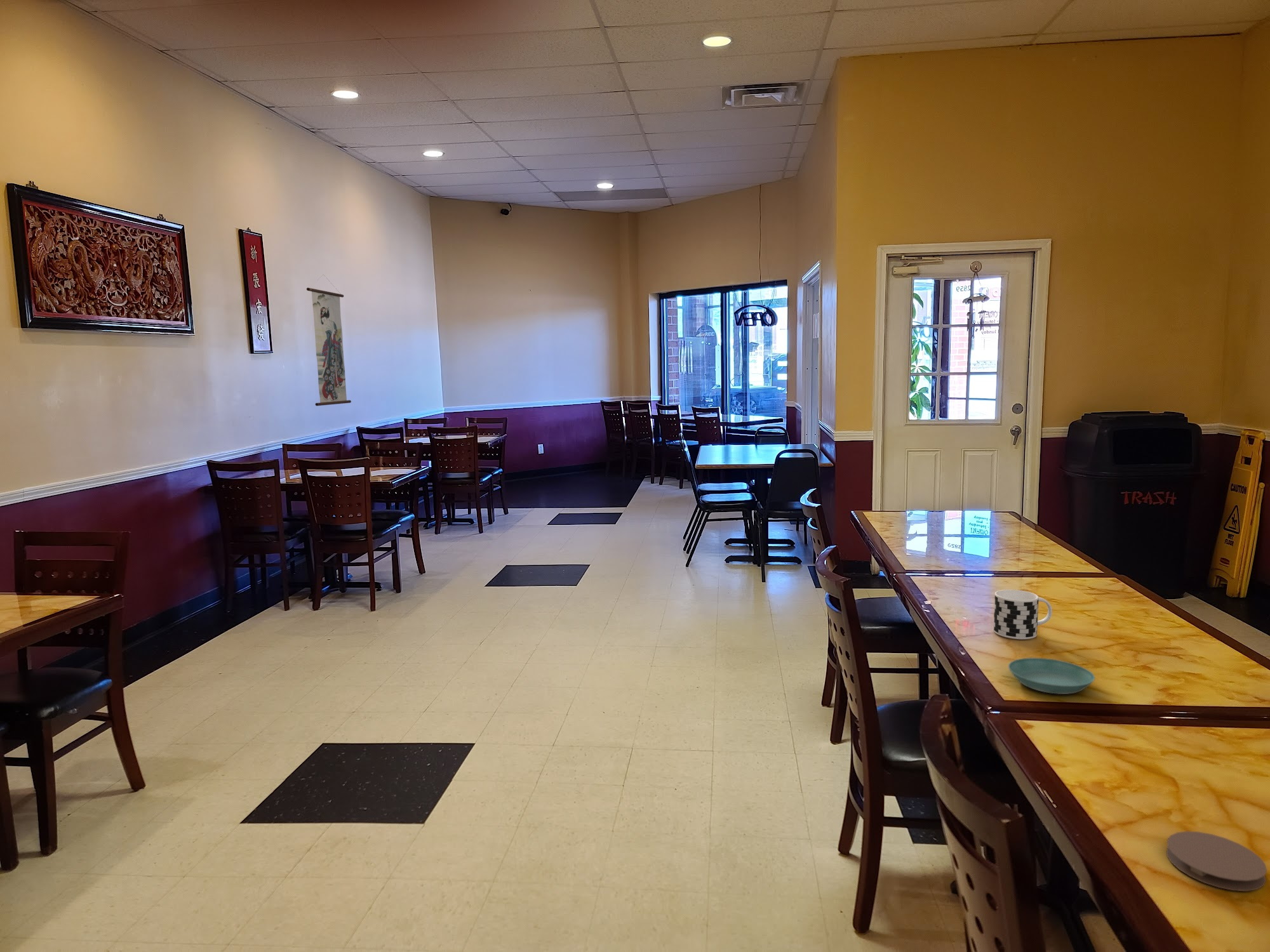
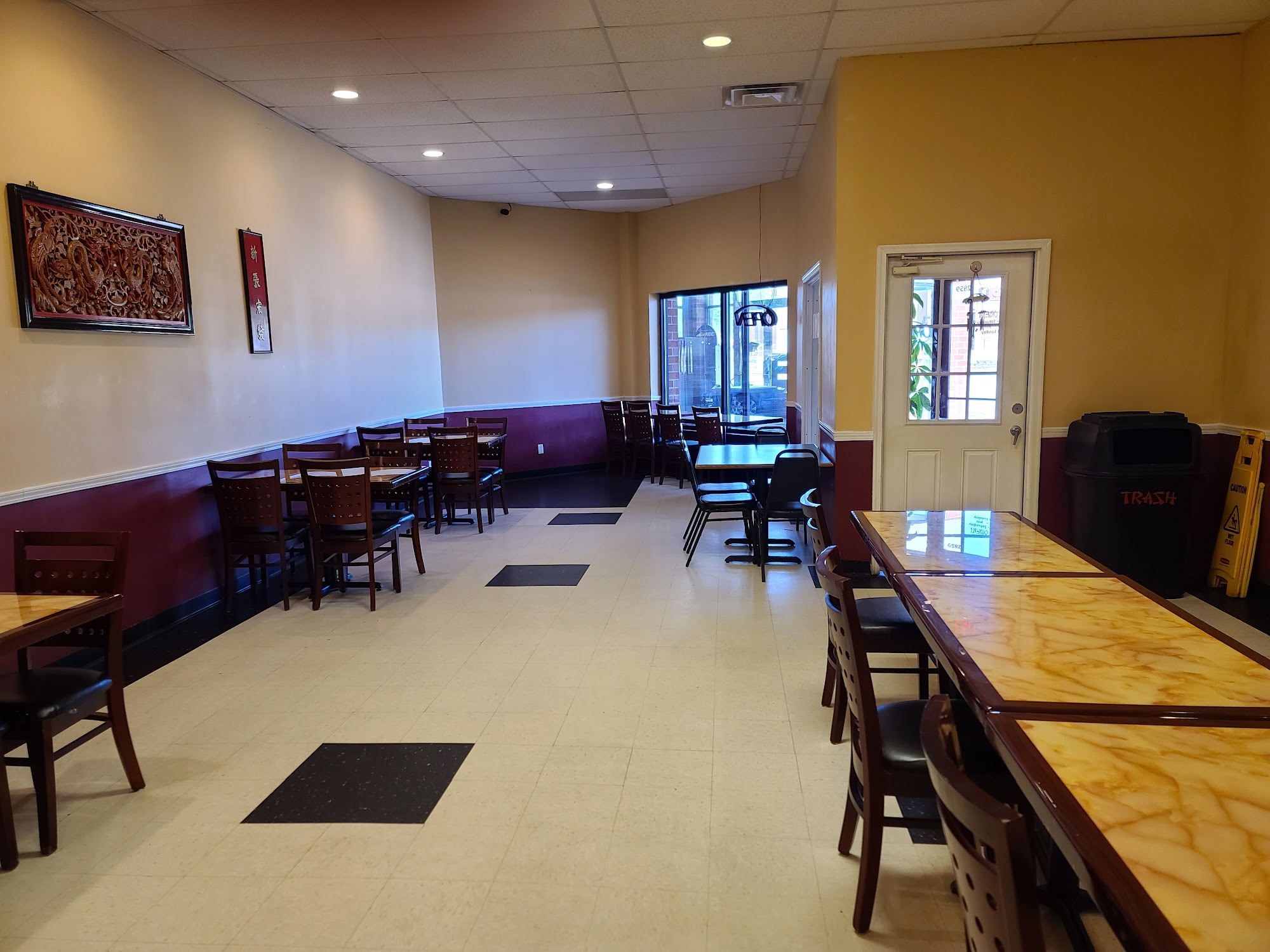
- coaster [1166,831,1267,892]
- saucer [1008,657,1095,695]
- cup [993,589,1053,640]
- wall scroll [306,274,352,407]
